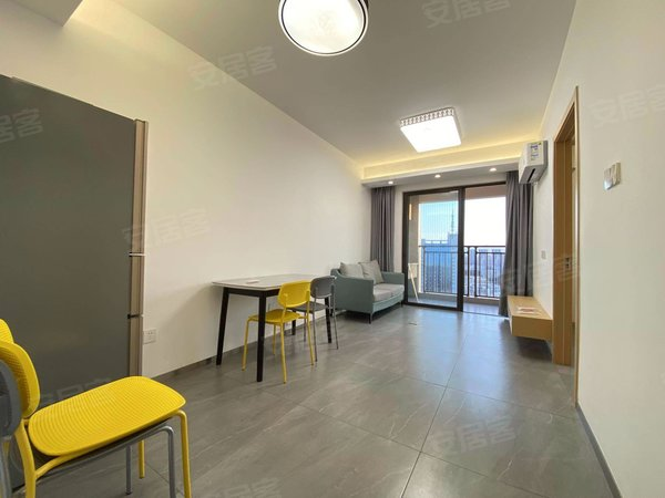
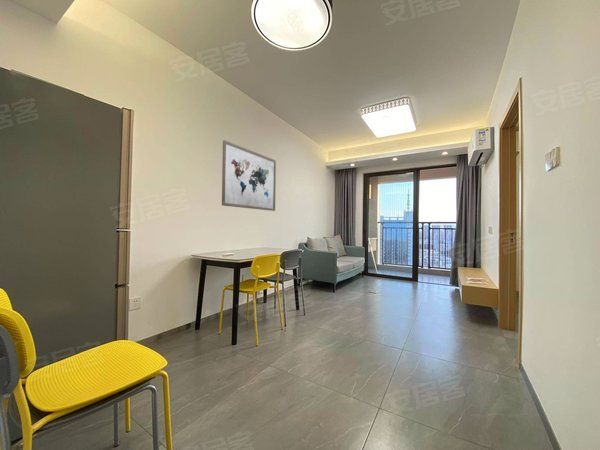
+ wall art [221,139,277,212]
